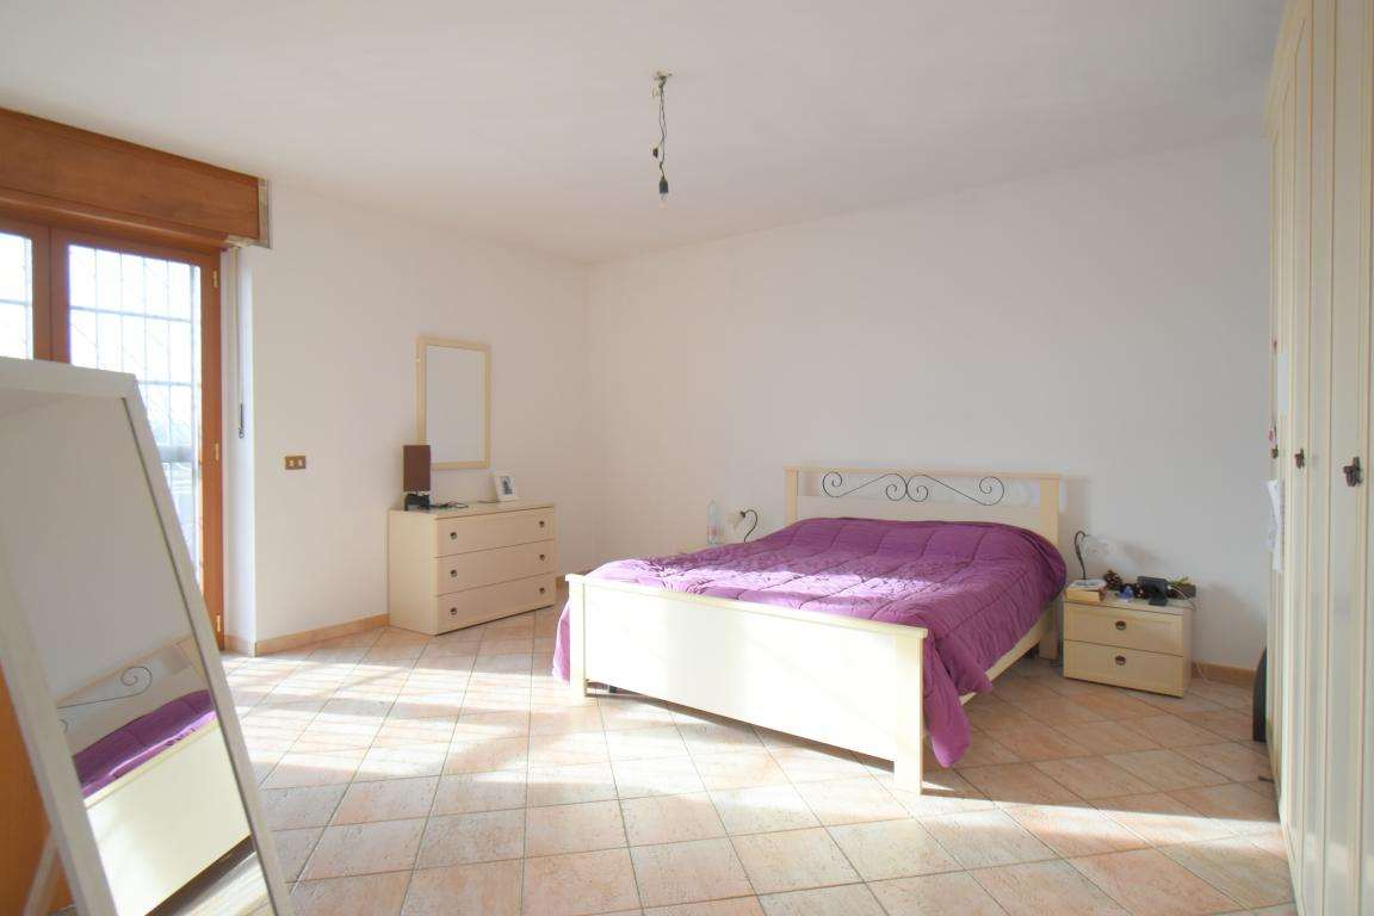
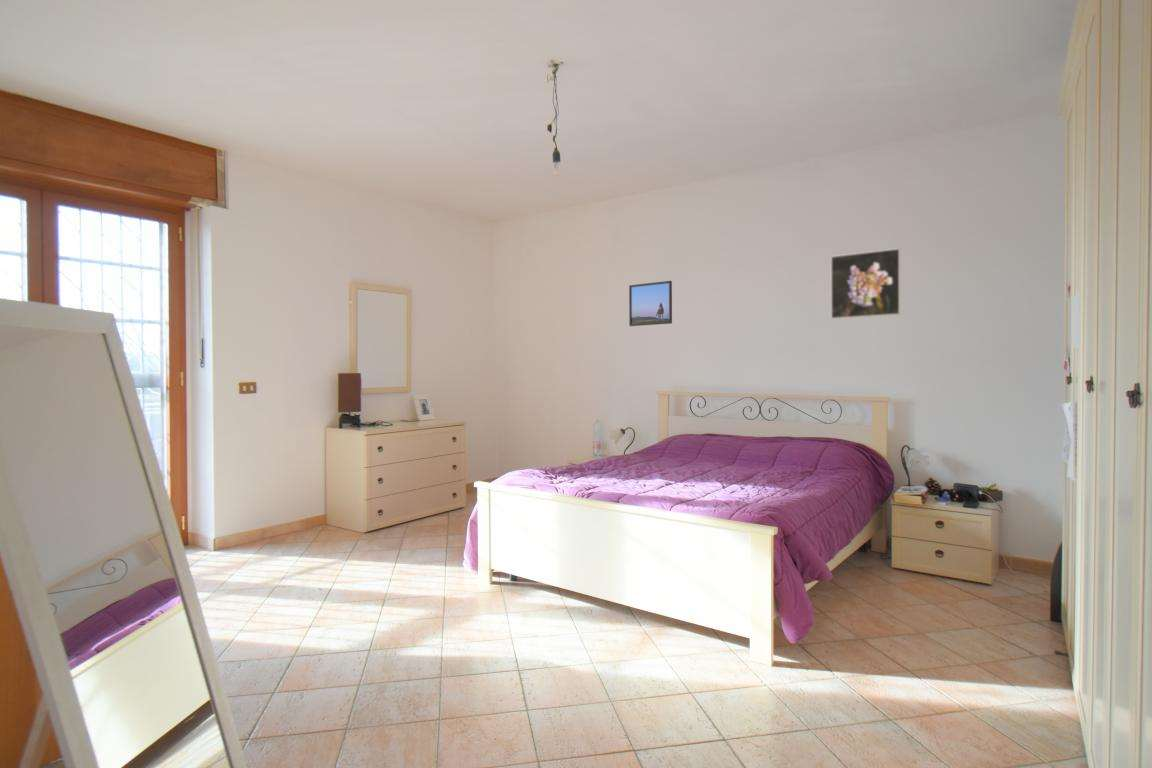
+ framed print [830,247,902,320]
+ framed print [628,280,673,327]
